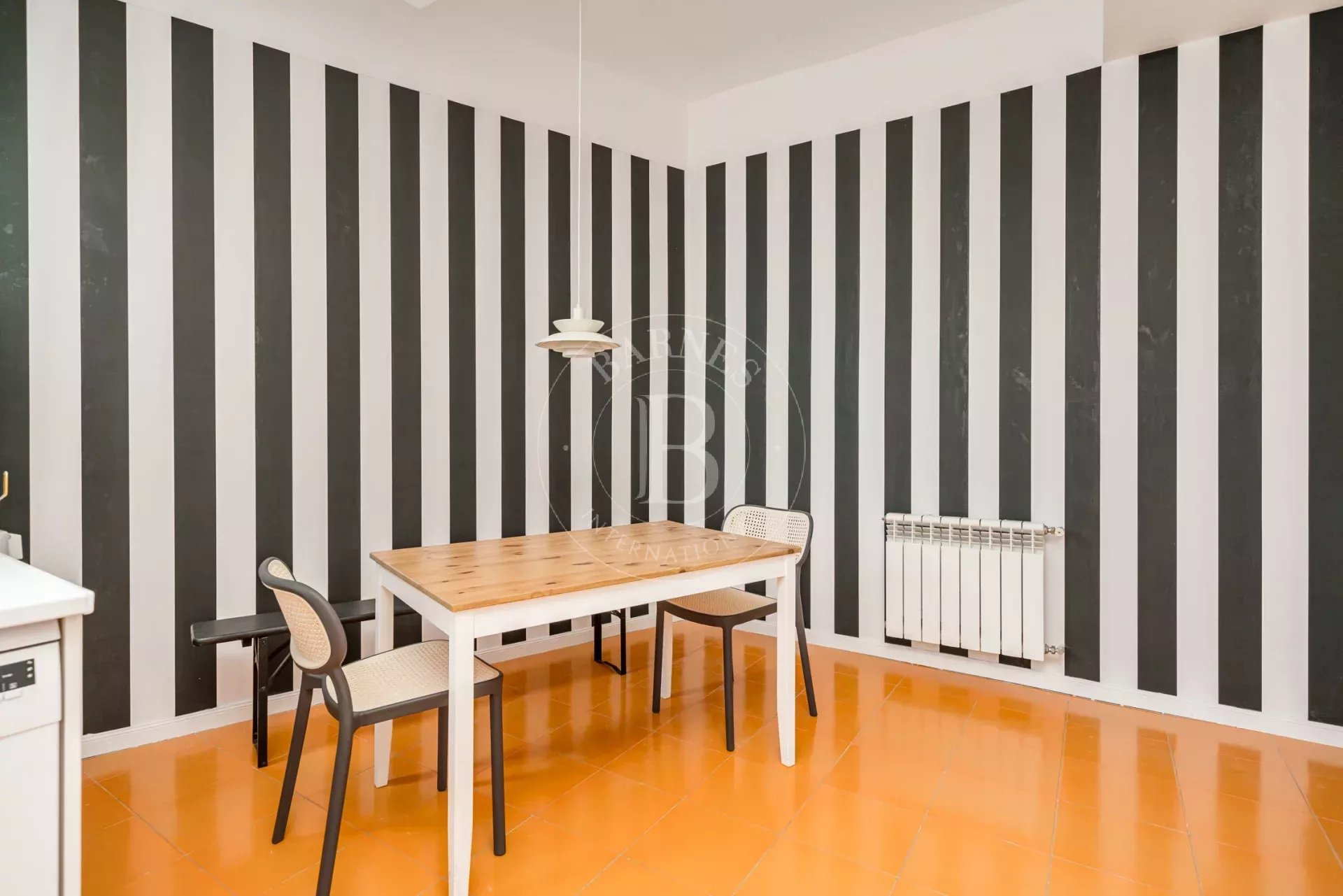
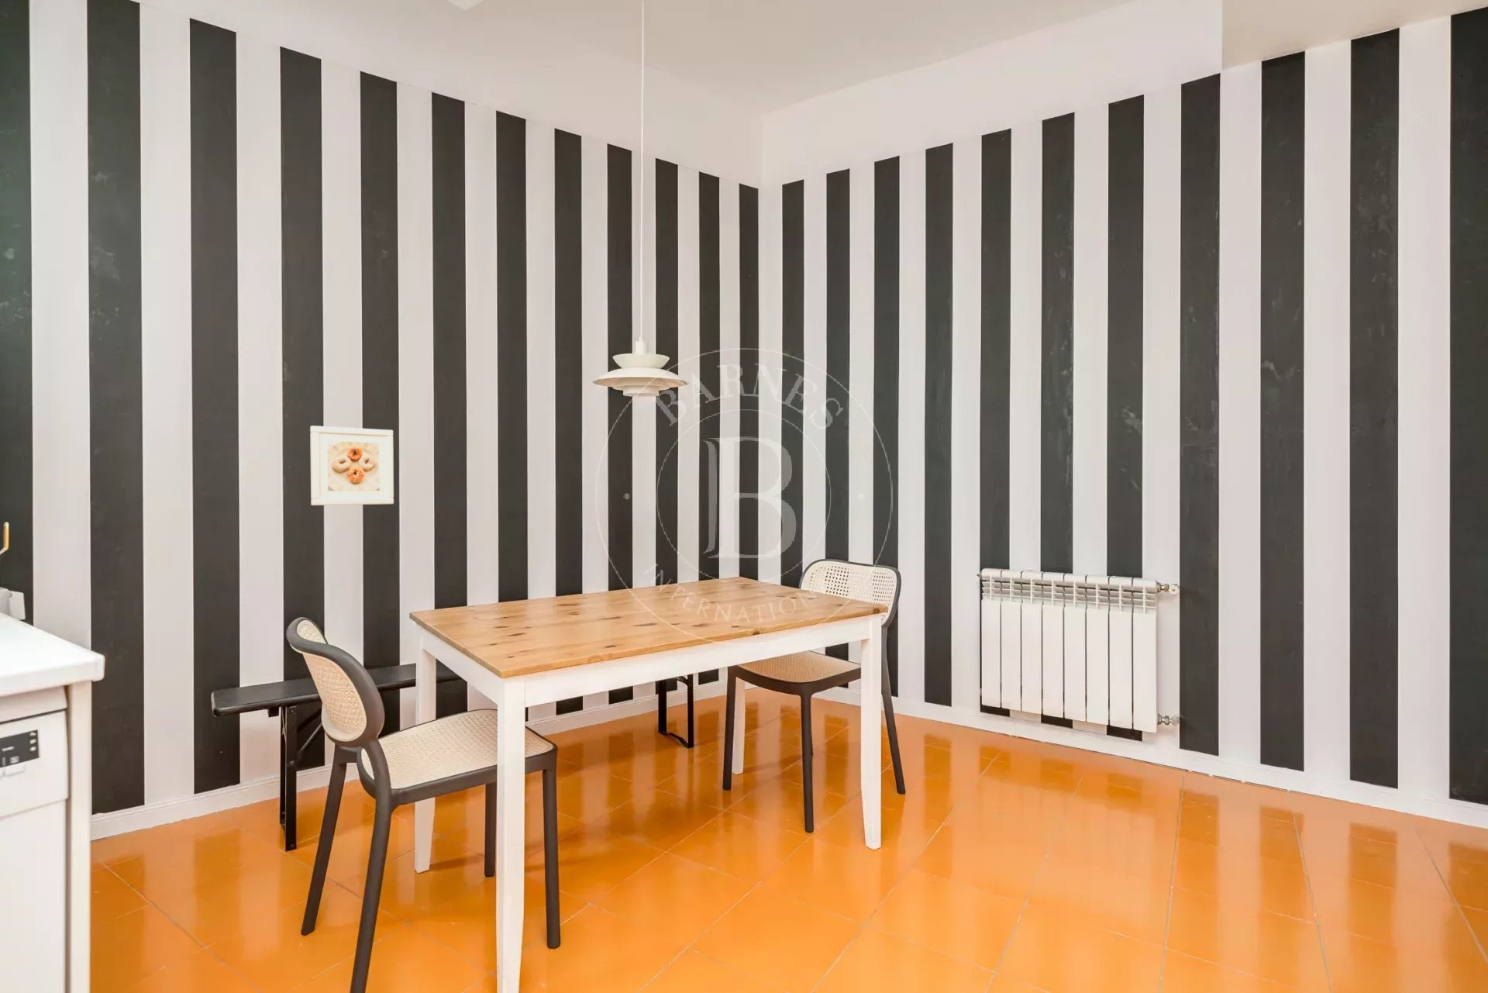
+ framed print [309,424,394,506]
